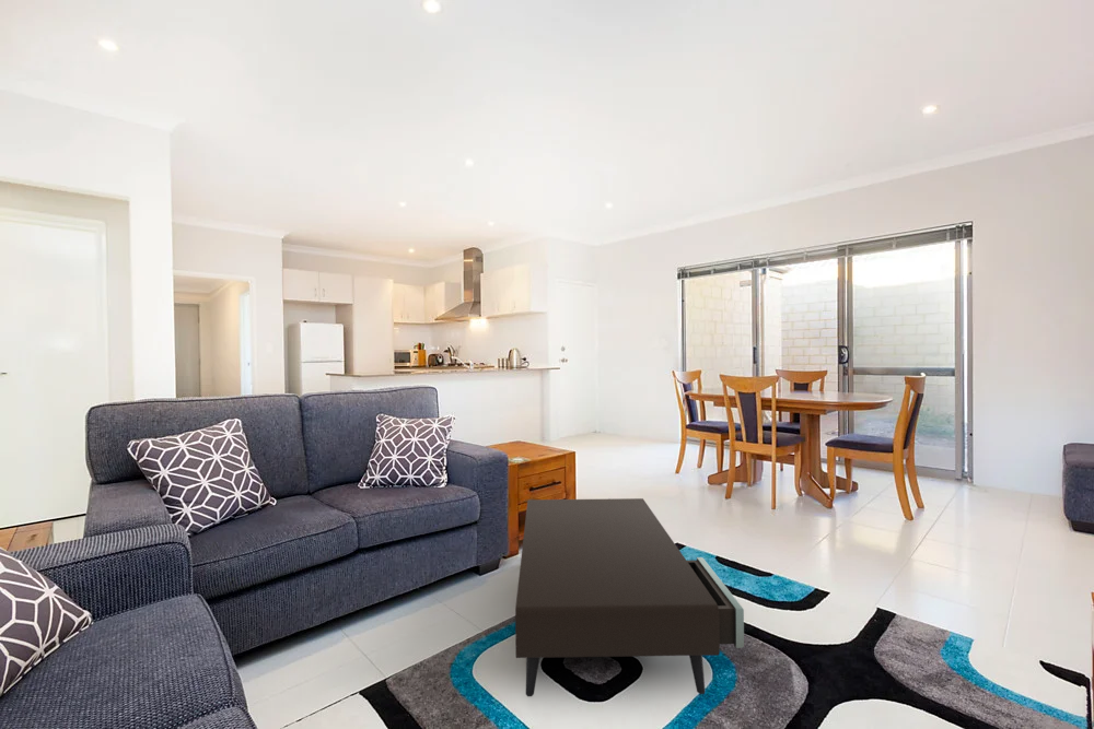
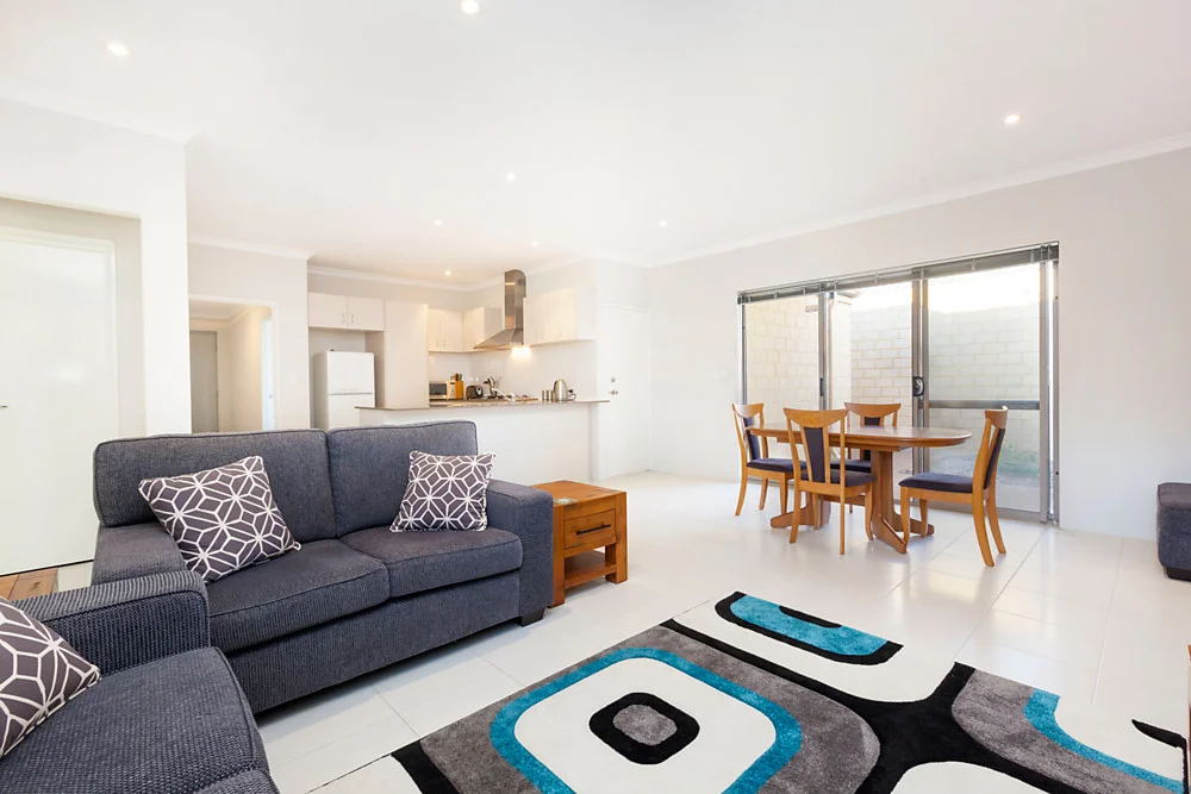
- coffee table [514,497,745,697]
